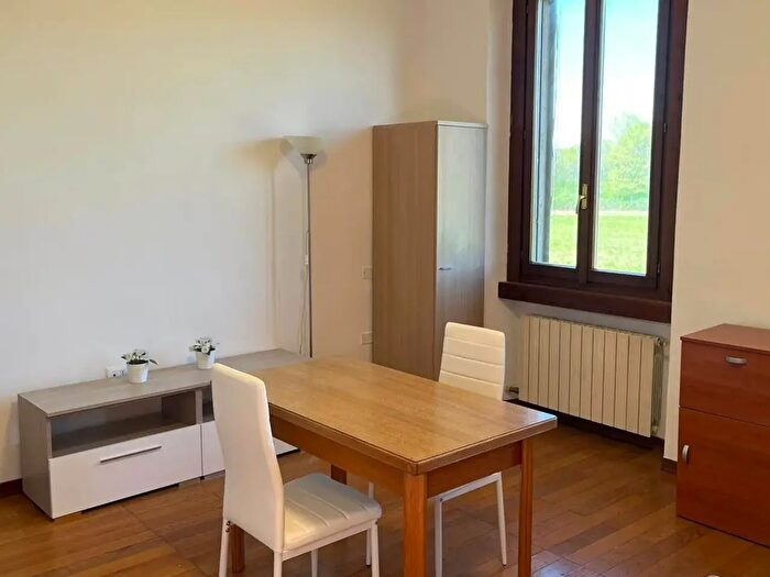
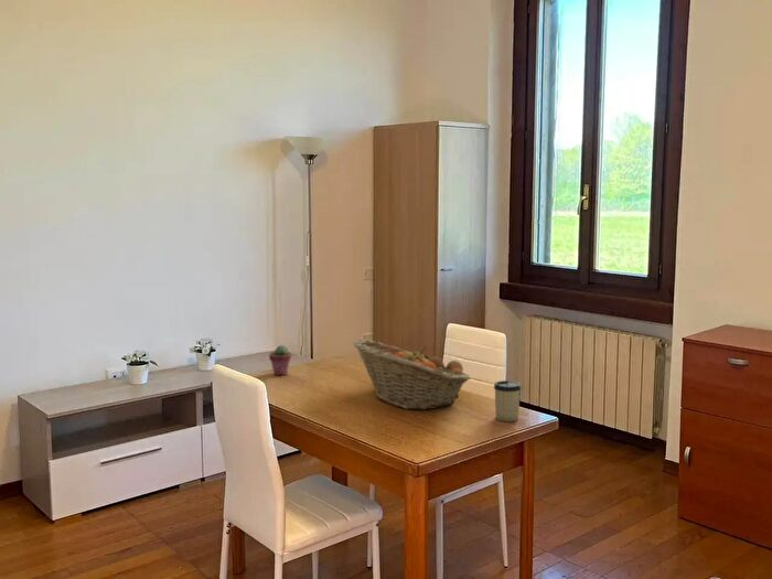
+ fruit basket [352,339,471,410]
+ potted succulent [268,344,292,376]
+ cup [493,379,523,422]
